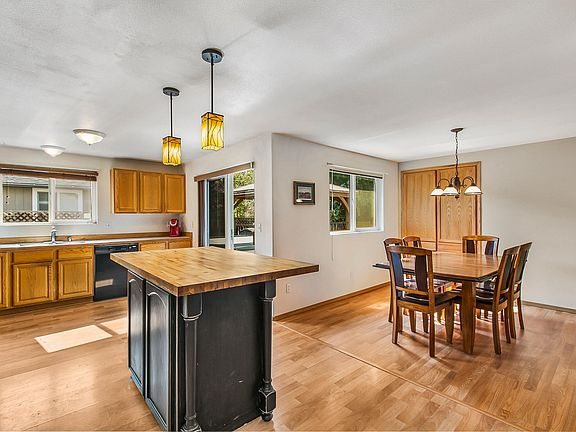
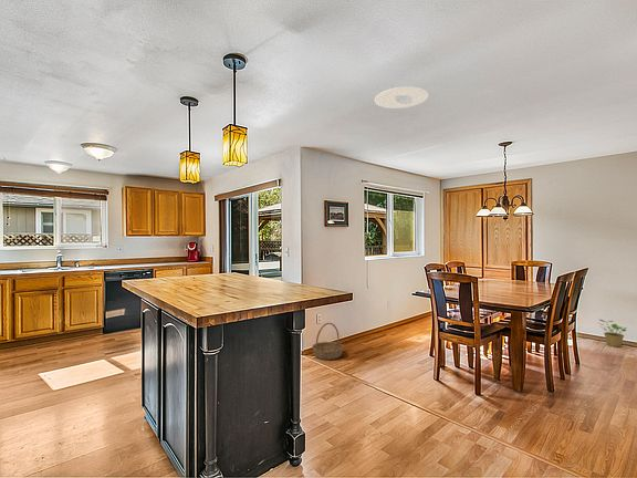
+ basket [312,322,345,361]
+ recessed light [374,85,429,110]
+ potted plant [598,319,628,347]
